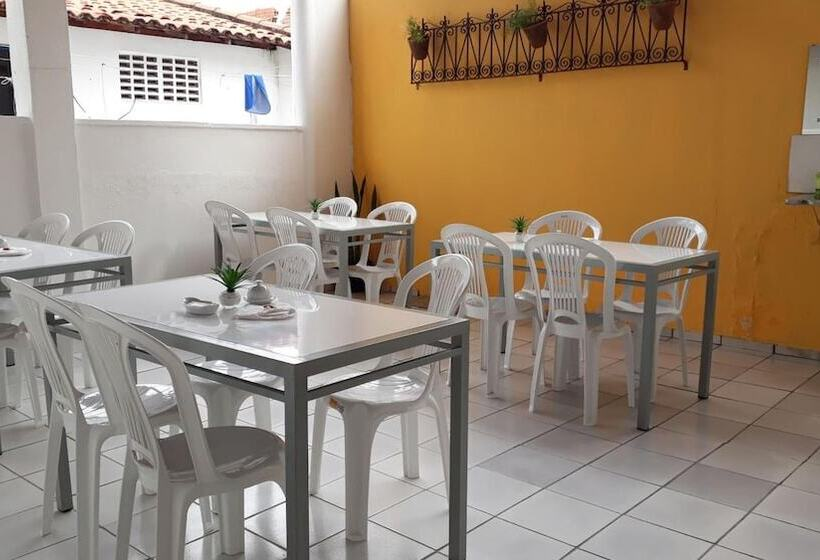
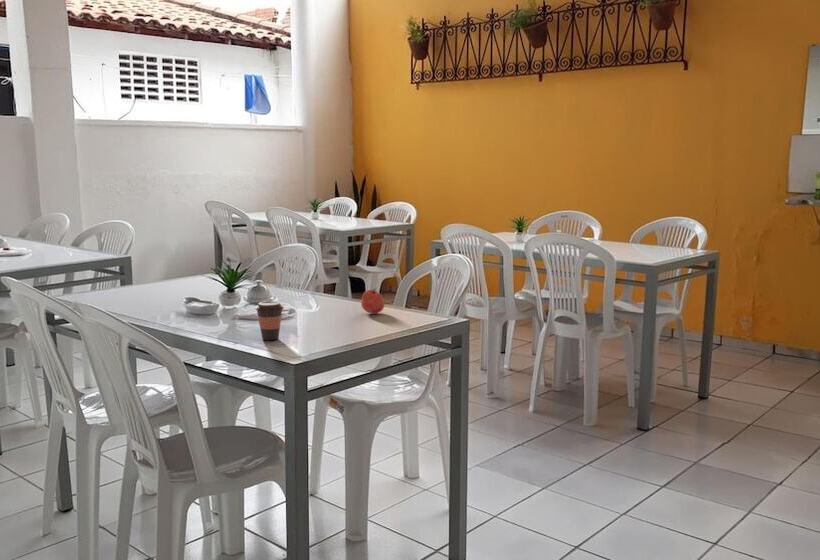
+ apple [360,287,385,314]
+ coffee cup [254,300,285,341]
